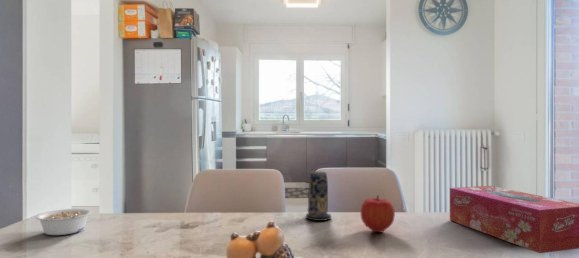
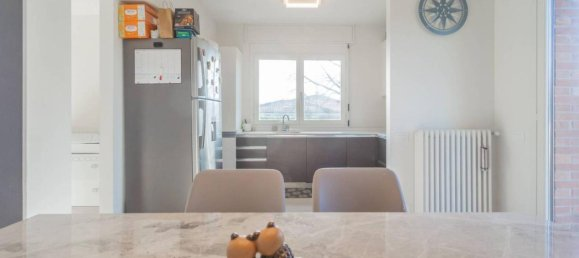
- legume [34,208,93,236]
- tissue box [449,185,579,254]
- fruit [360,194,396,233]
- candle [305,170,332,222]
